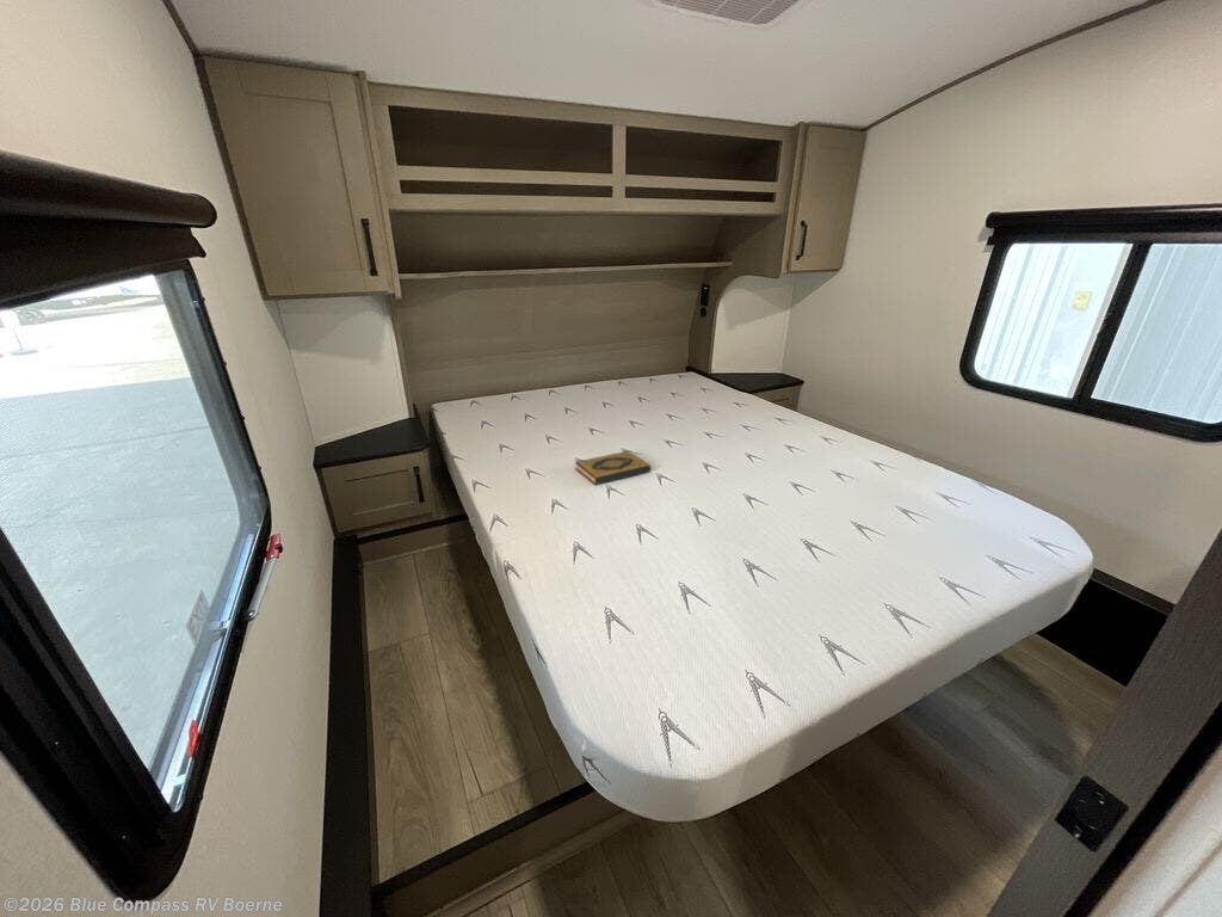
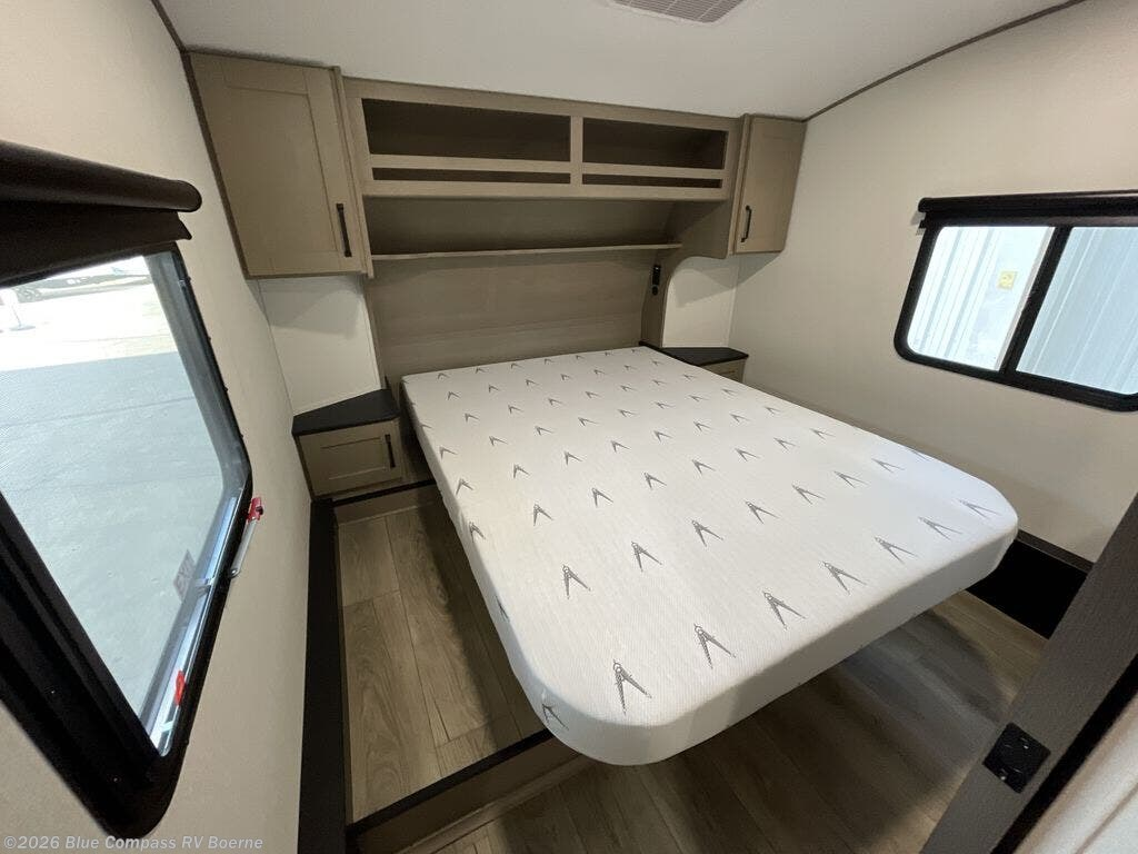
- hardback book [574,450,652,486]
